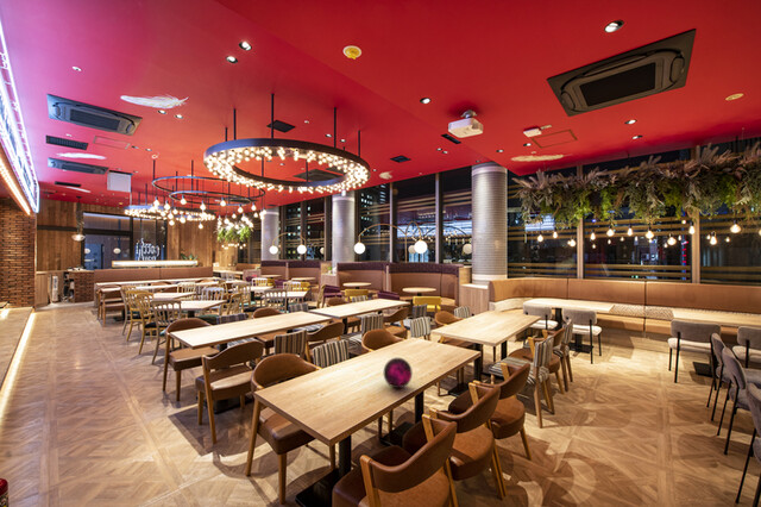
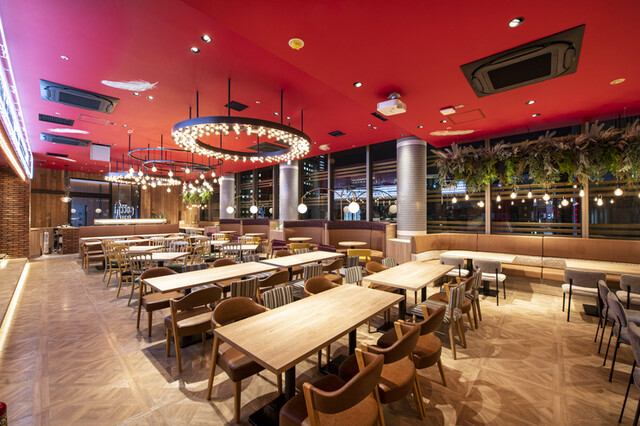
- decorative orb [383,357,414,389]
